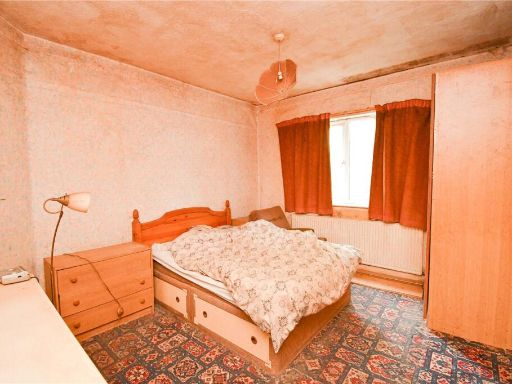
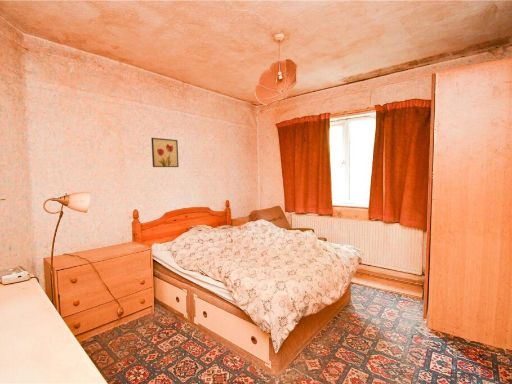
+ wall art [150,137,179,168]
